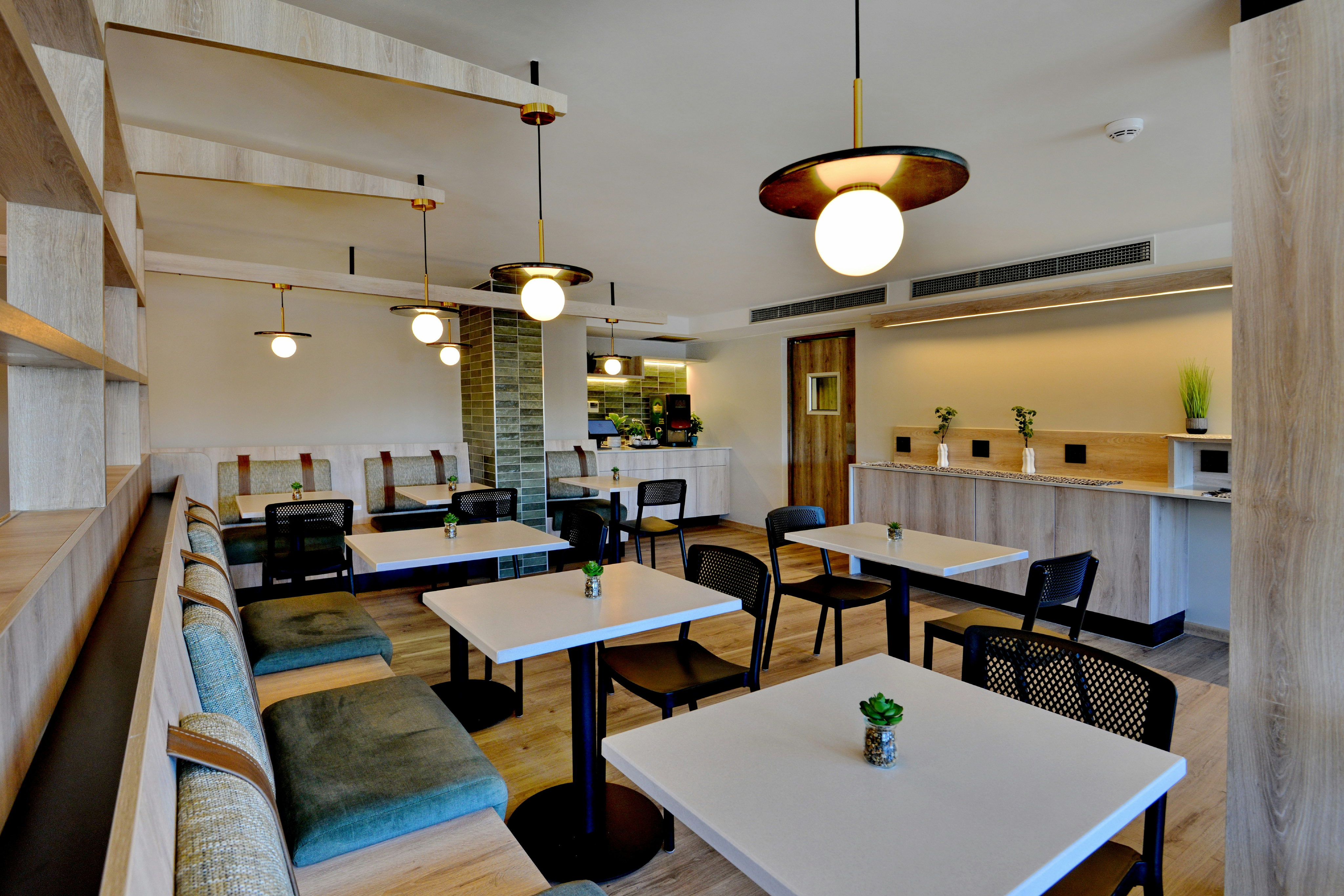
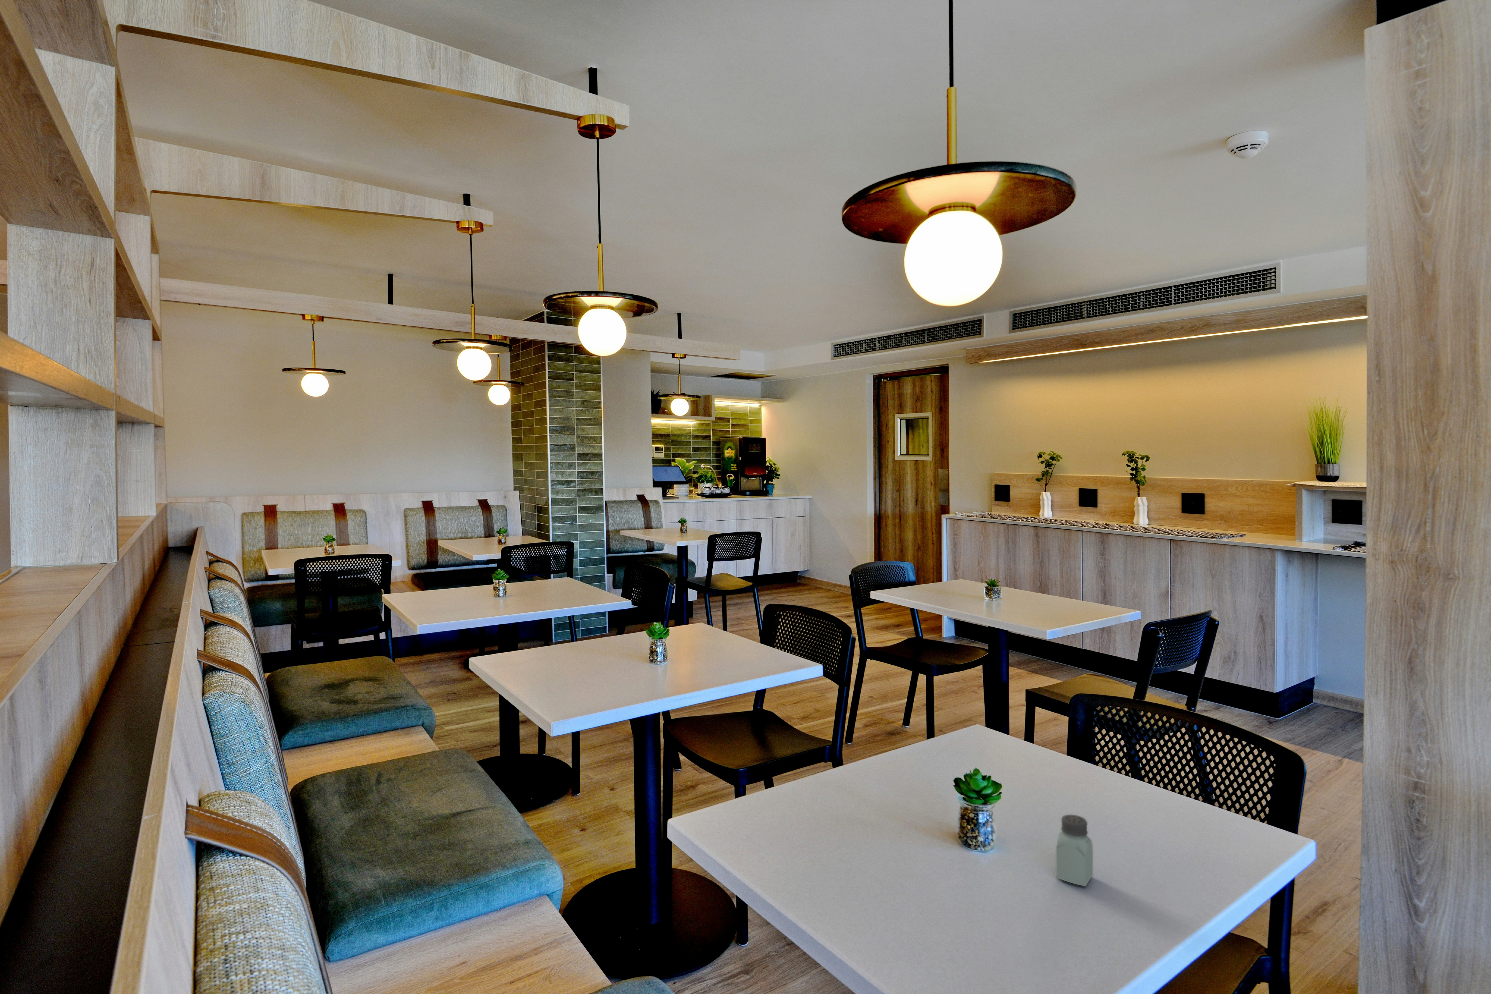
+ saltshaker [1056,814,1094,886]
